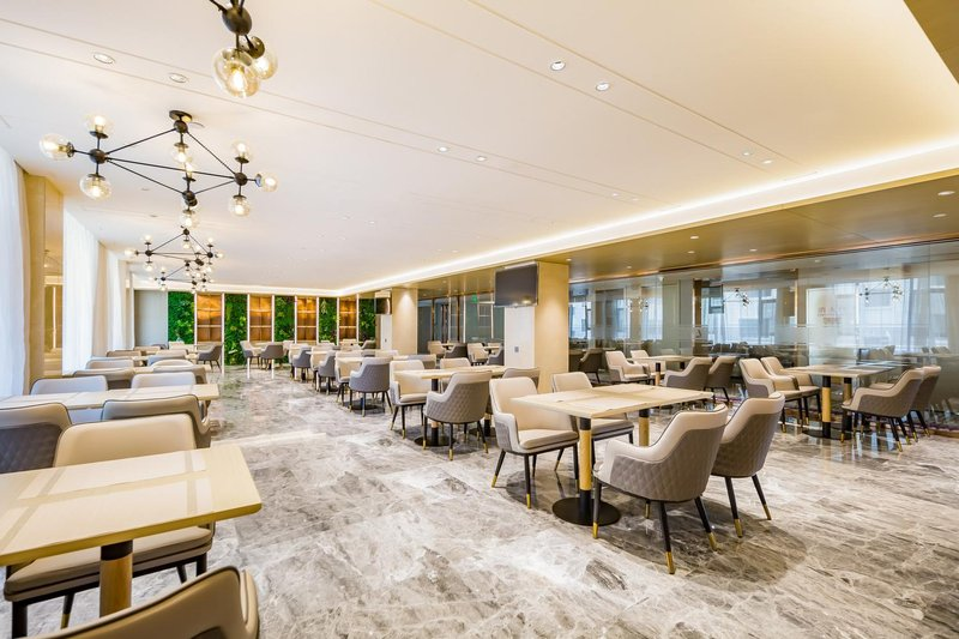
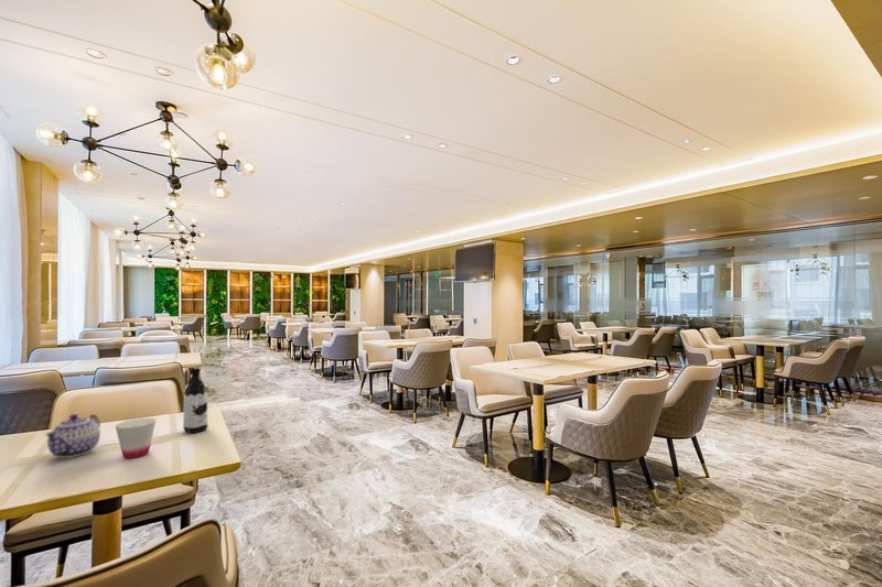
+ teapot [44,413,101,459]
+ water bottle [182,367,209,434]
+ cup [115,417,157,459]
